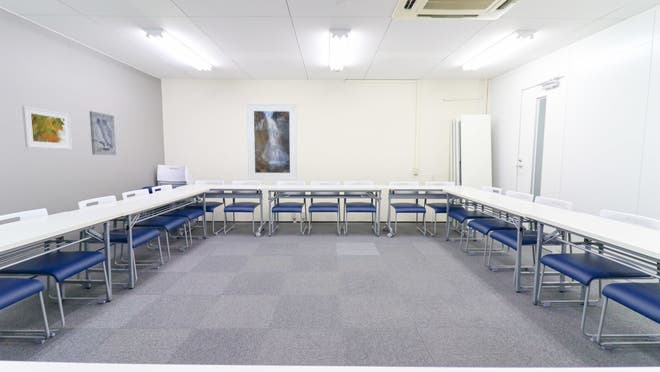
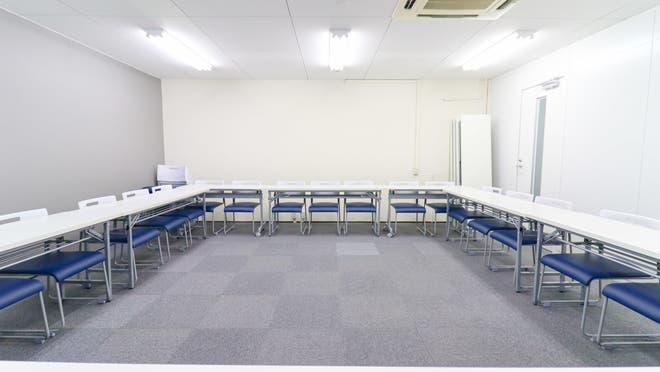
- wall art [88,110,117,156]
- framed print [246,103,298,181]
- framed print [21,105,73,150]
